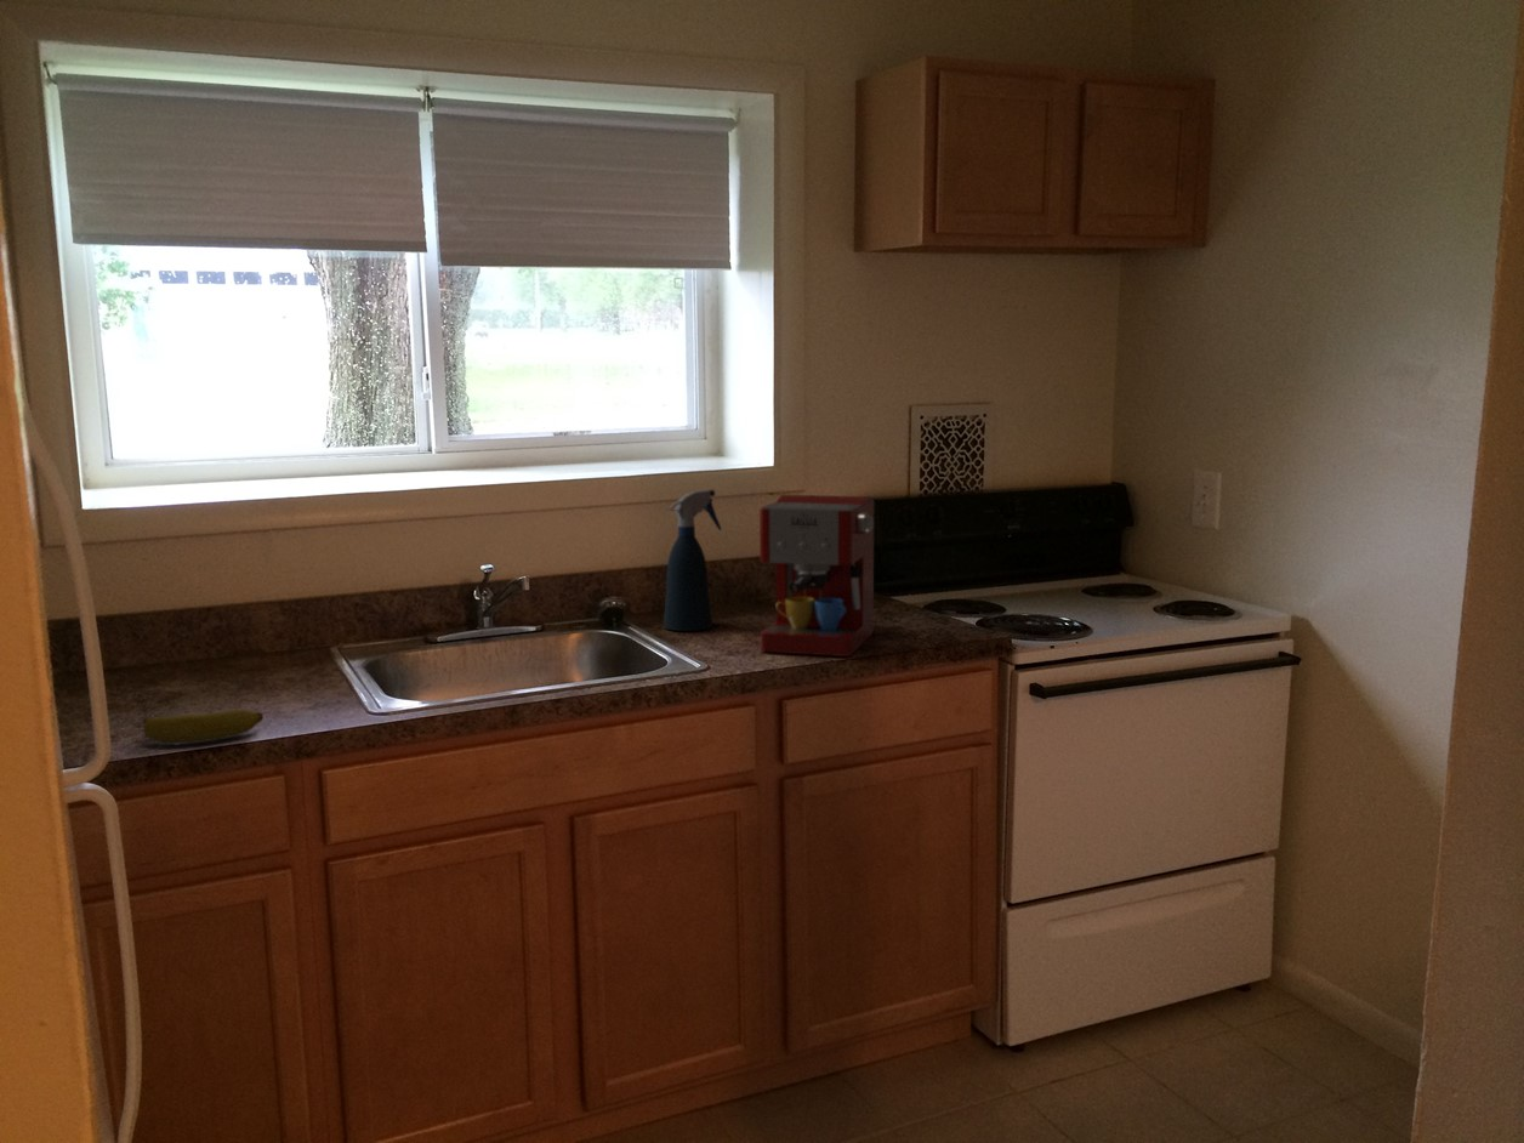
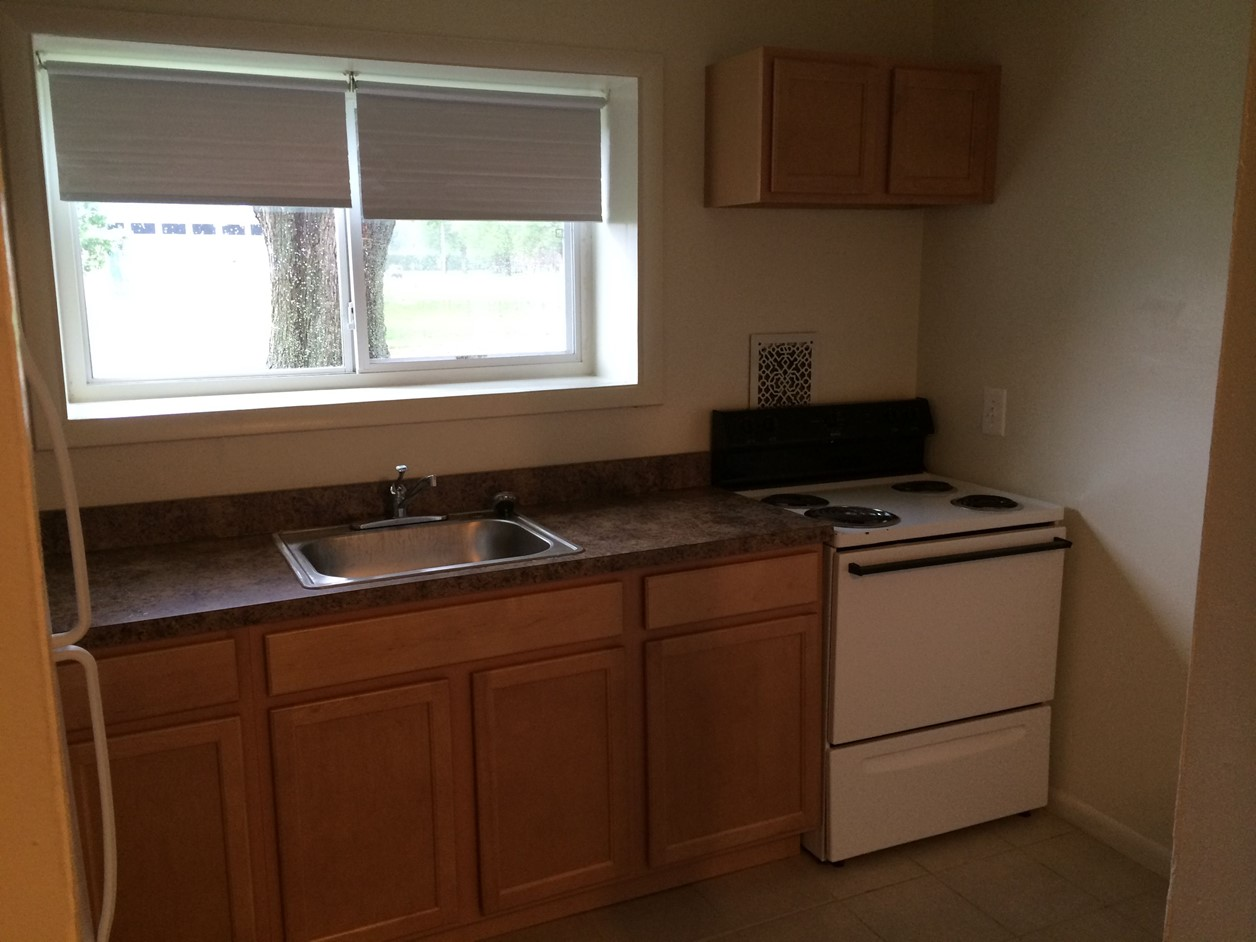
- coffee maker [758,494,875,658]
- spray bottle [663,489,723,632]
- banana [141,709,265,744]
